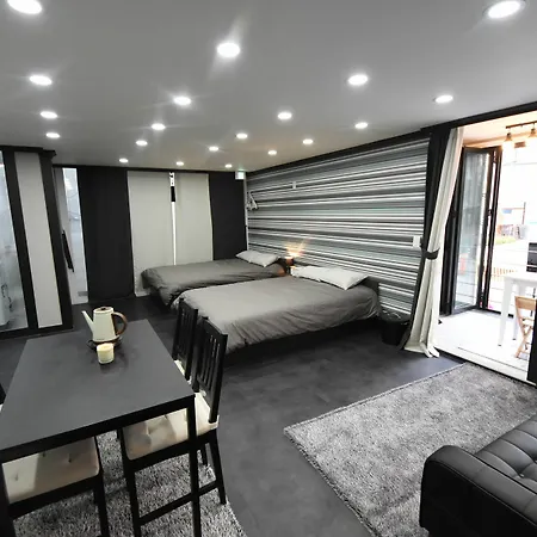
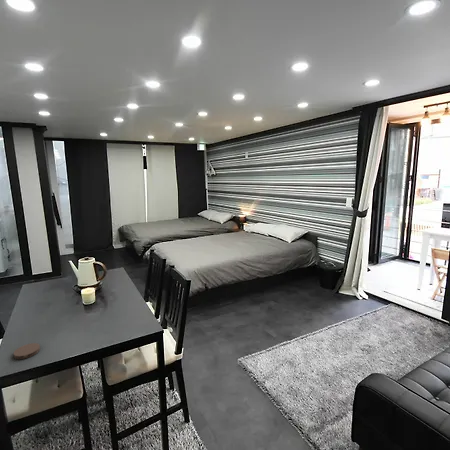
+ coaster [13,342,41,360]
